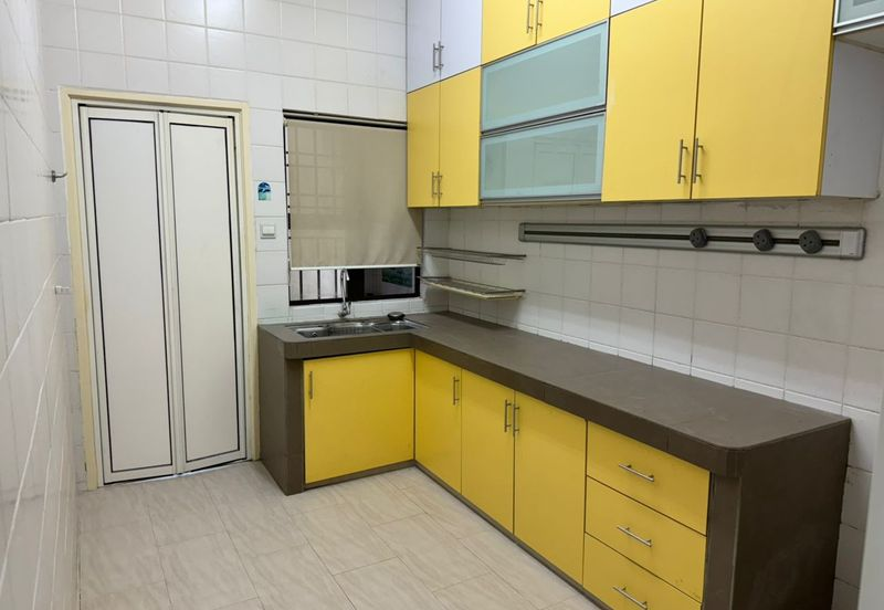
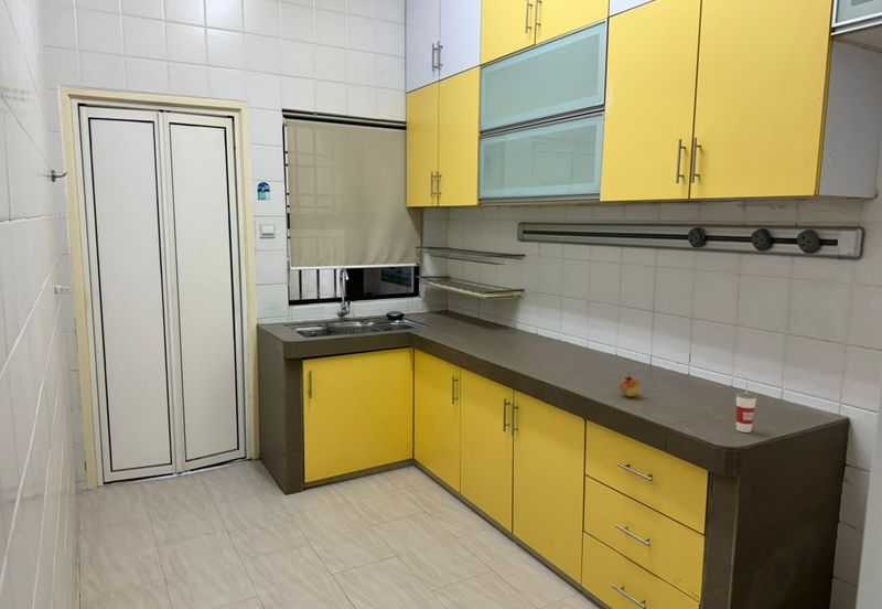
+ fruit [619,375,642,397]
+ cup [735,381,757,434]
